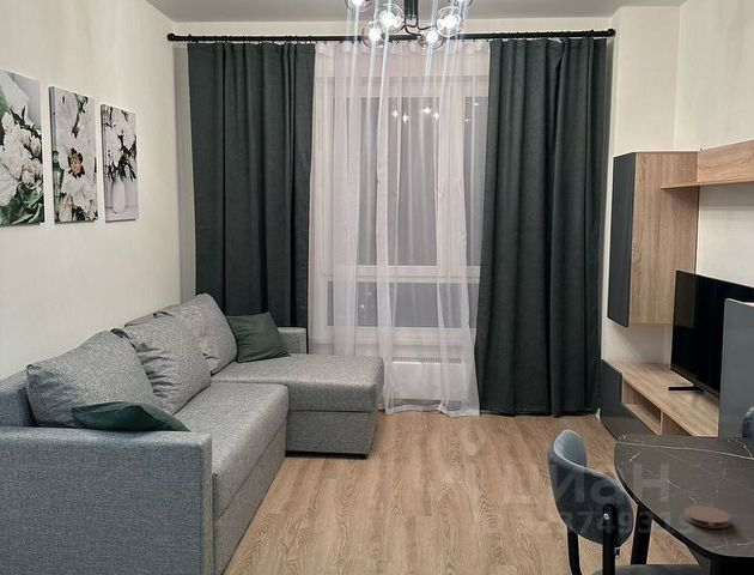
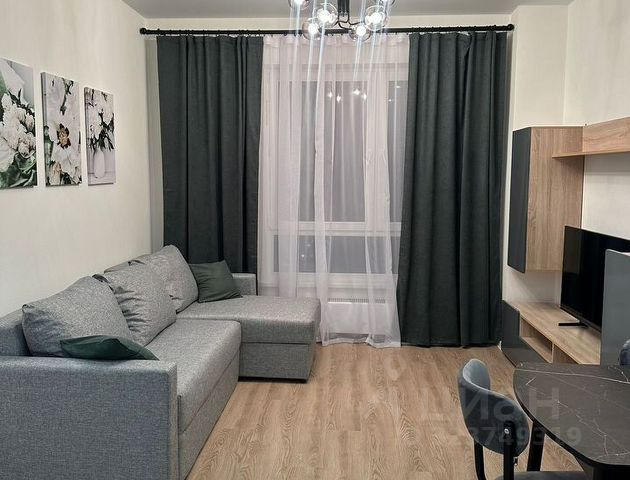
- coaster [683,504,731,529]
